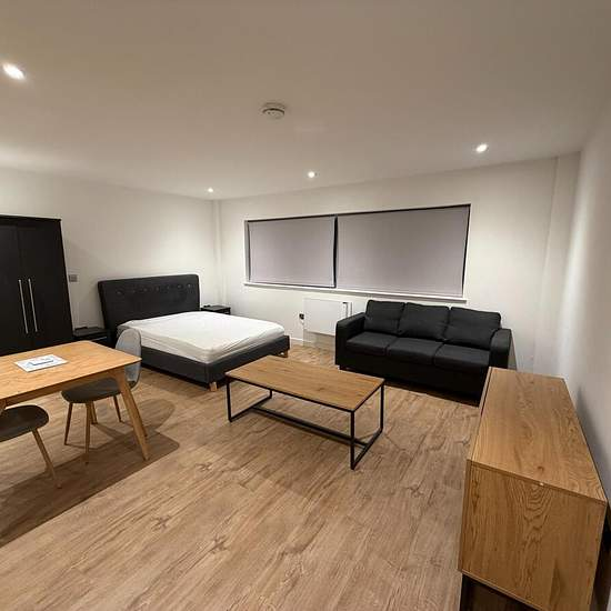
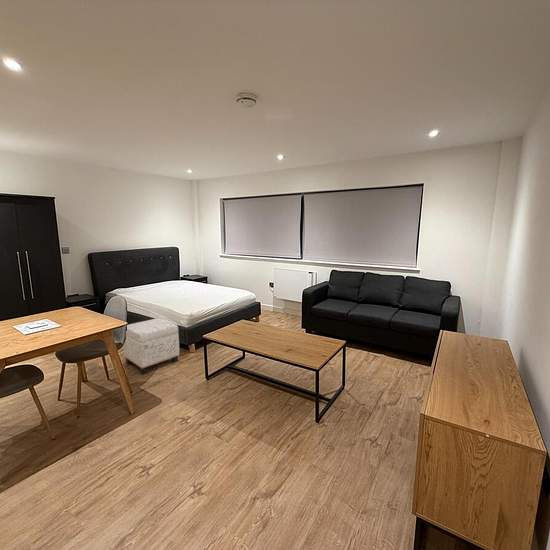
+ ottoman [122,317,180,375]
